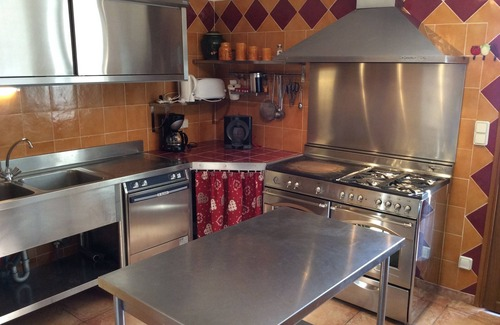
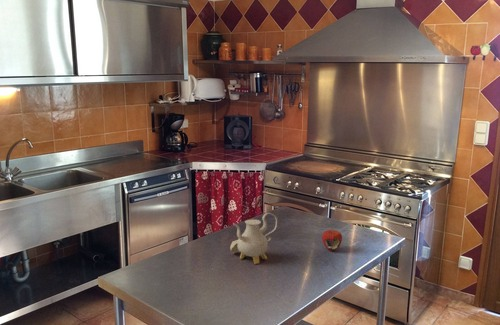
+ apple [321,229,343,252]
+ teapot [229,192,278,265]
